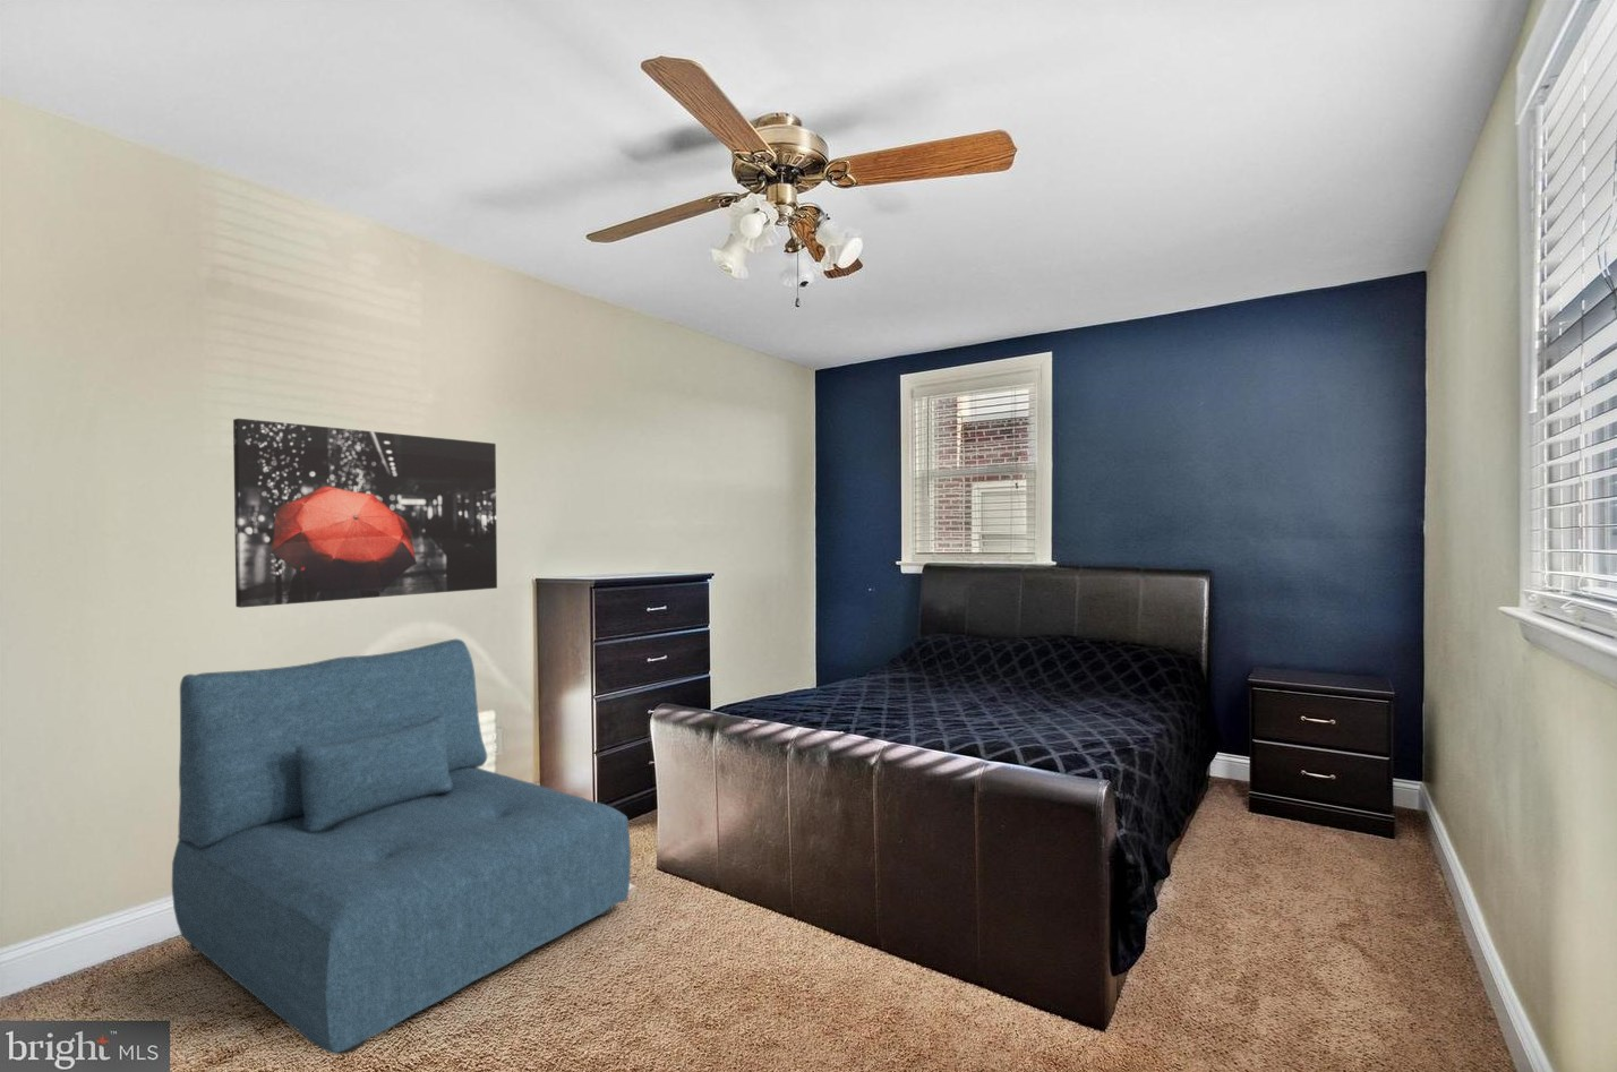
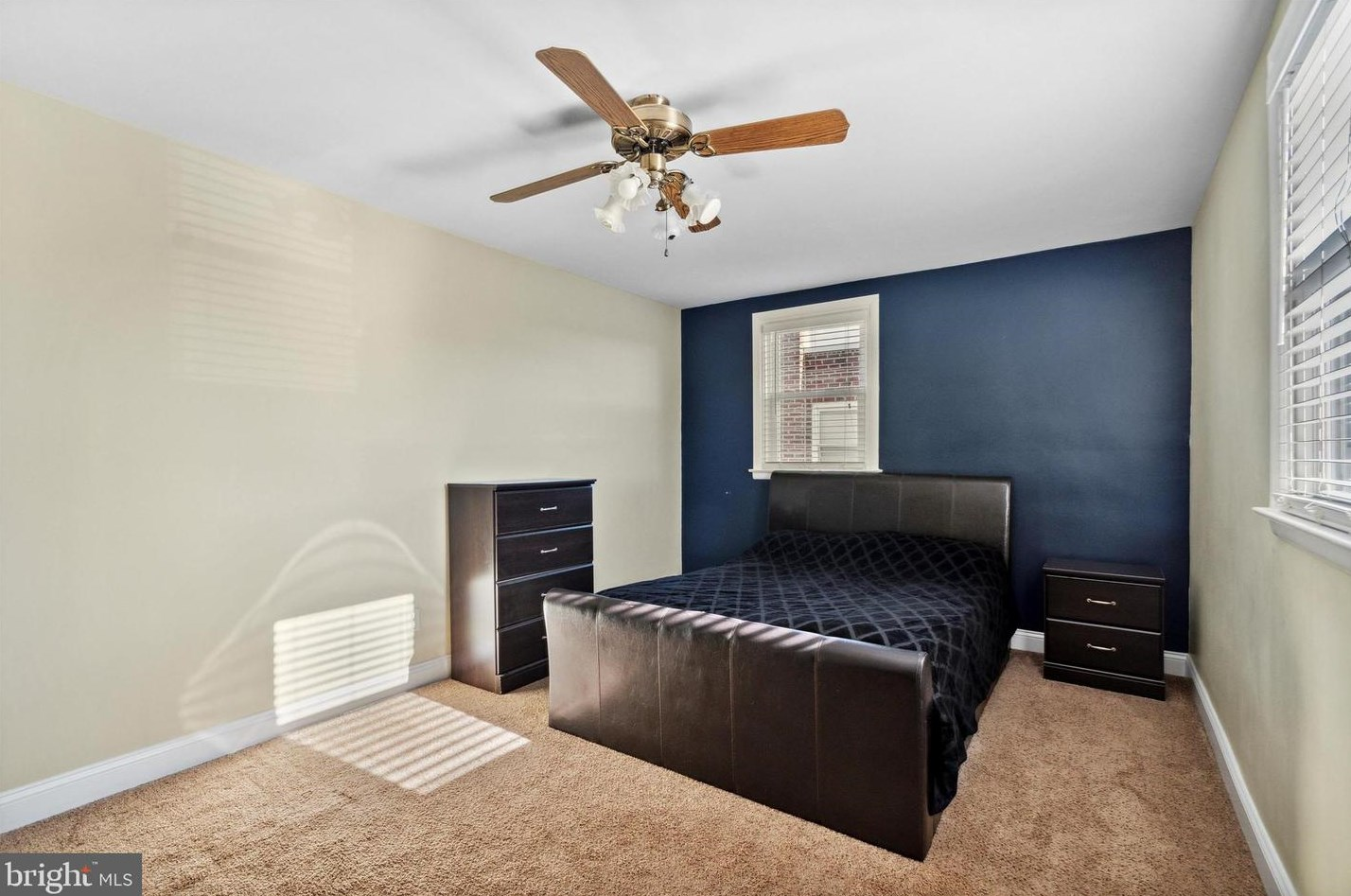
- sofa [171,639,632,1055]
- wall art [232,418,498,609]
